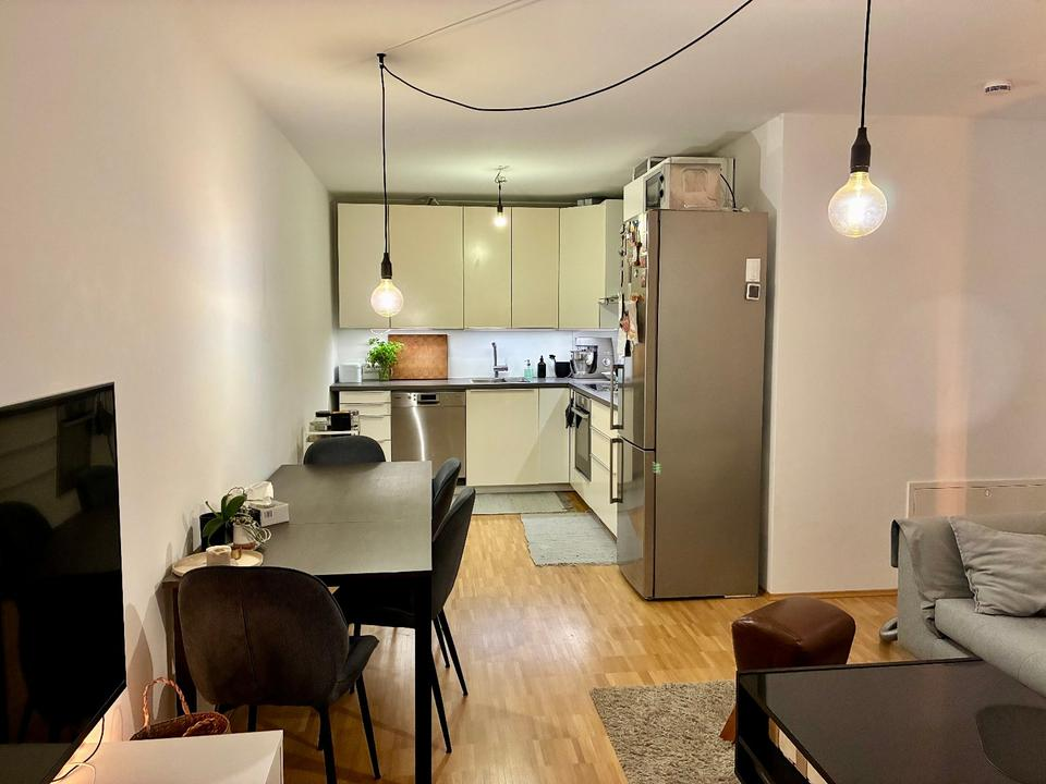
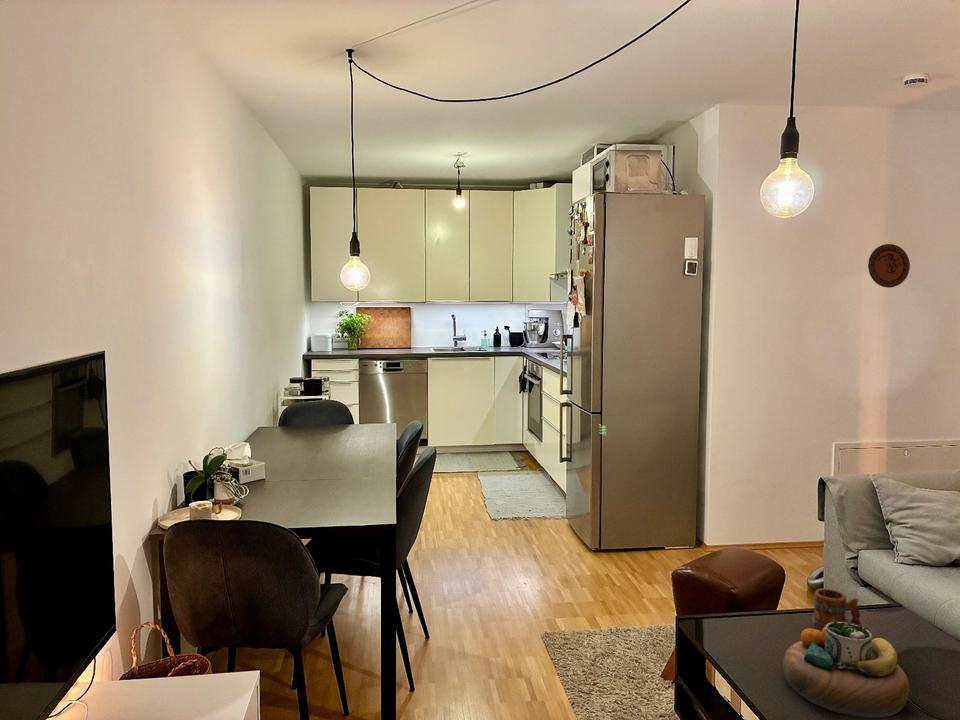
+ decorative bowl [782,619,910,719]
+ mug [812,588,861,632]
+ decorative plate [867,243,911,289]
